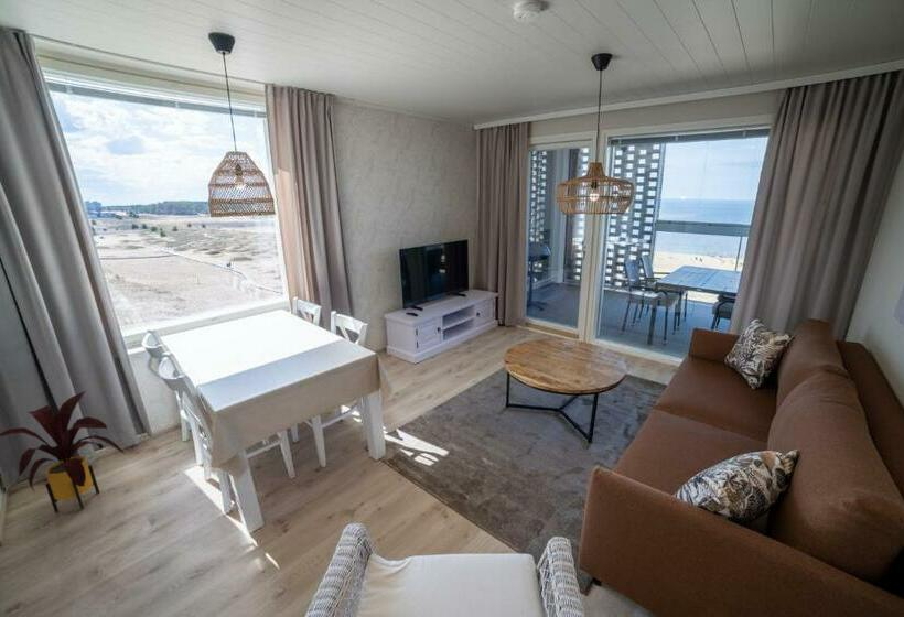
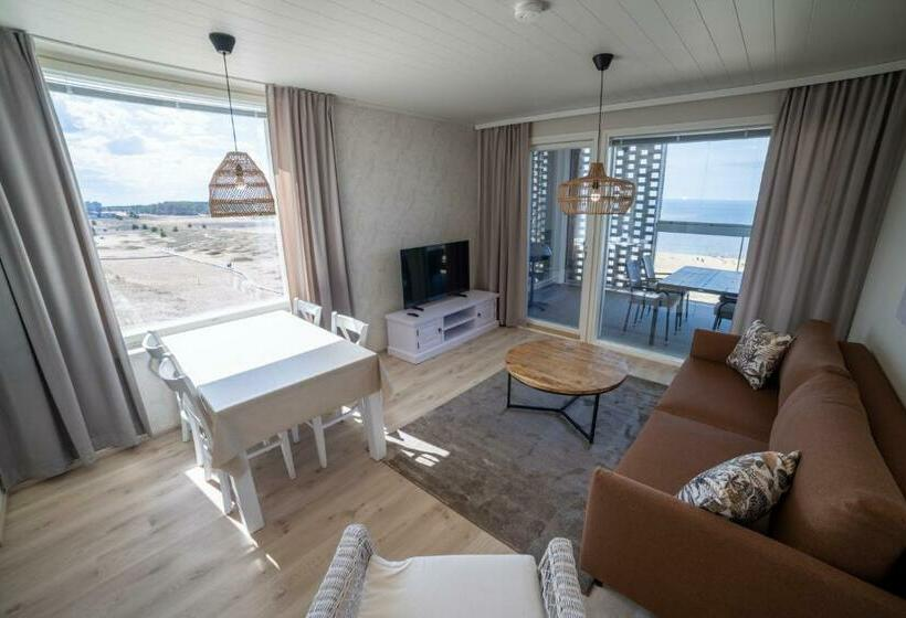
- house plant [0,390,126,513]
